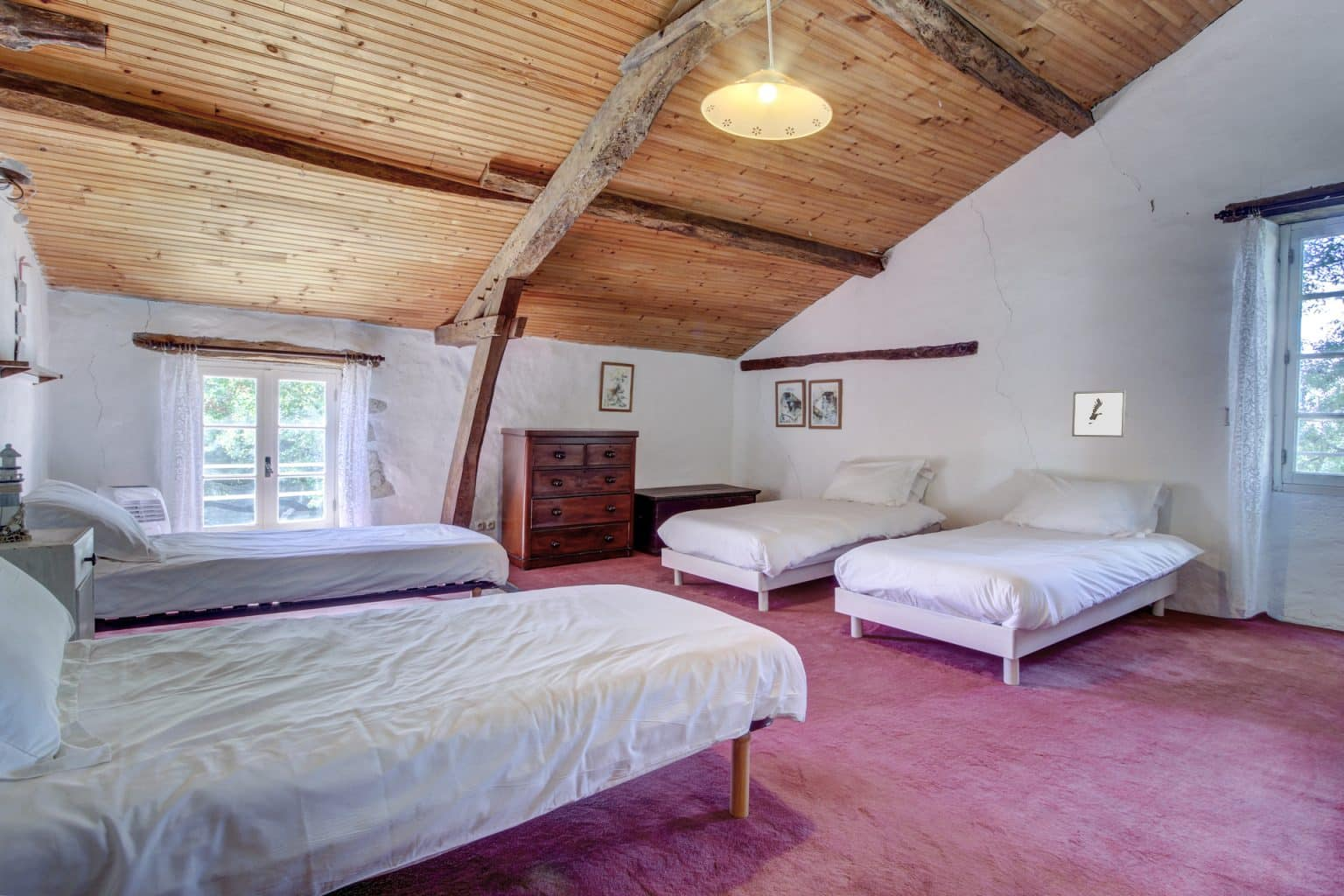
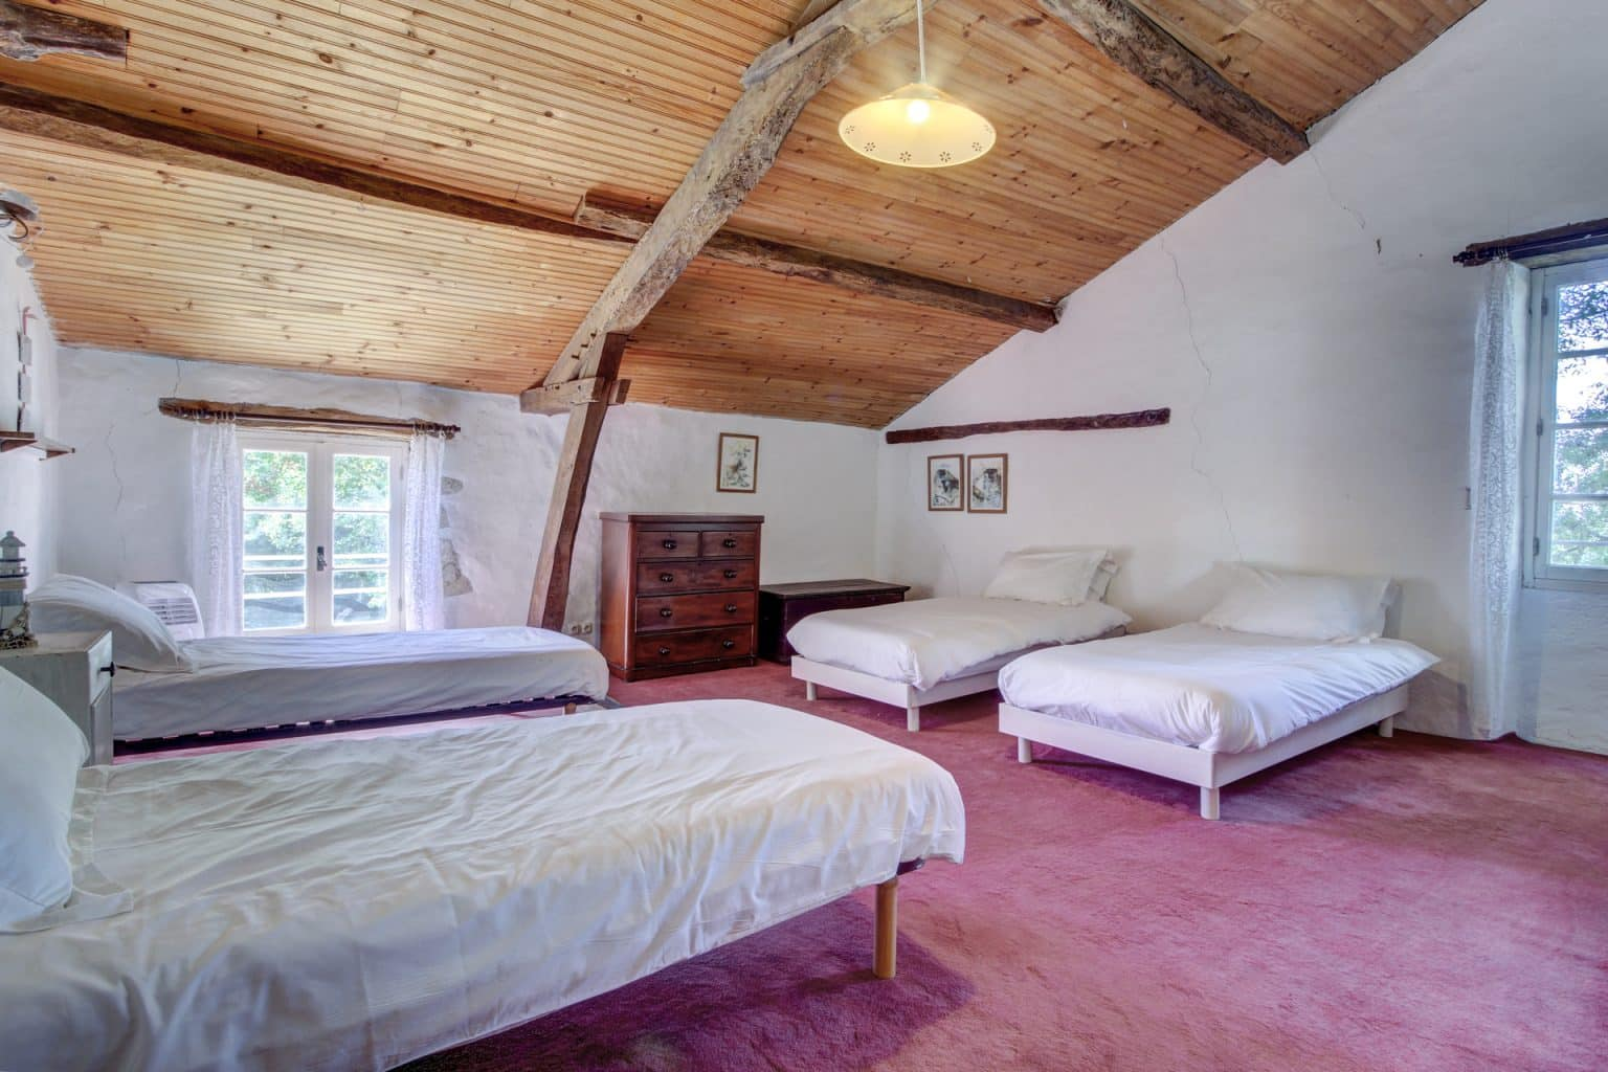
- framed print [1071,389,1127,438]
